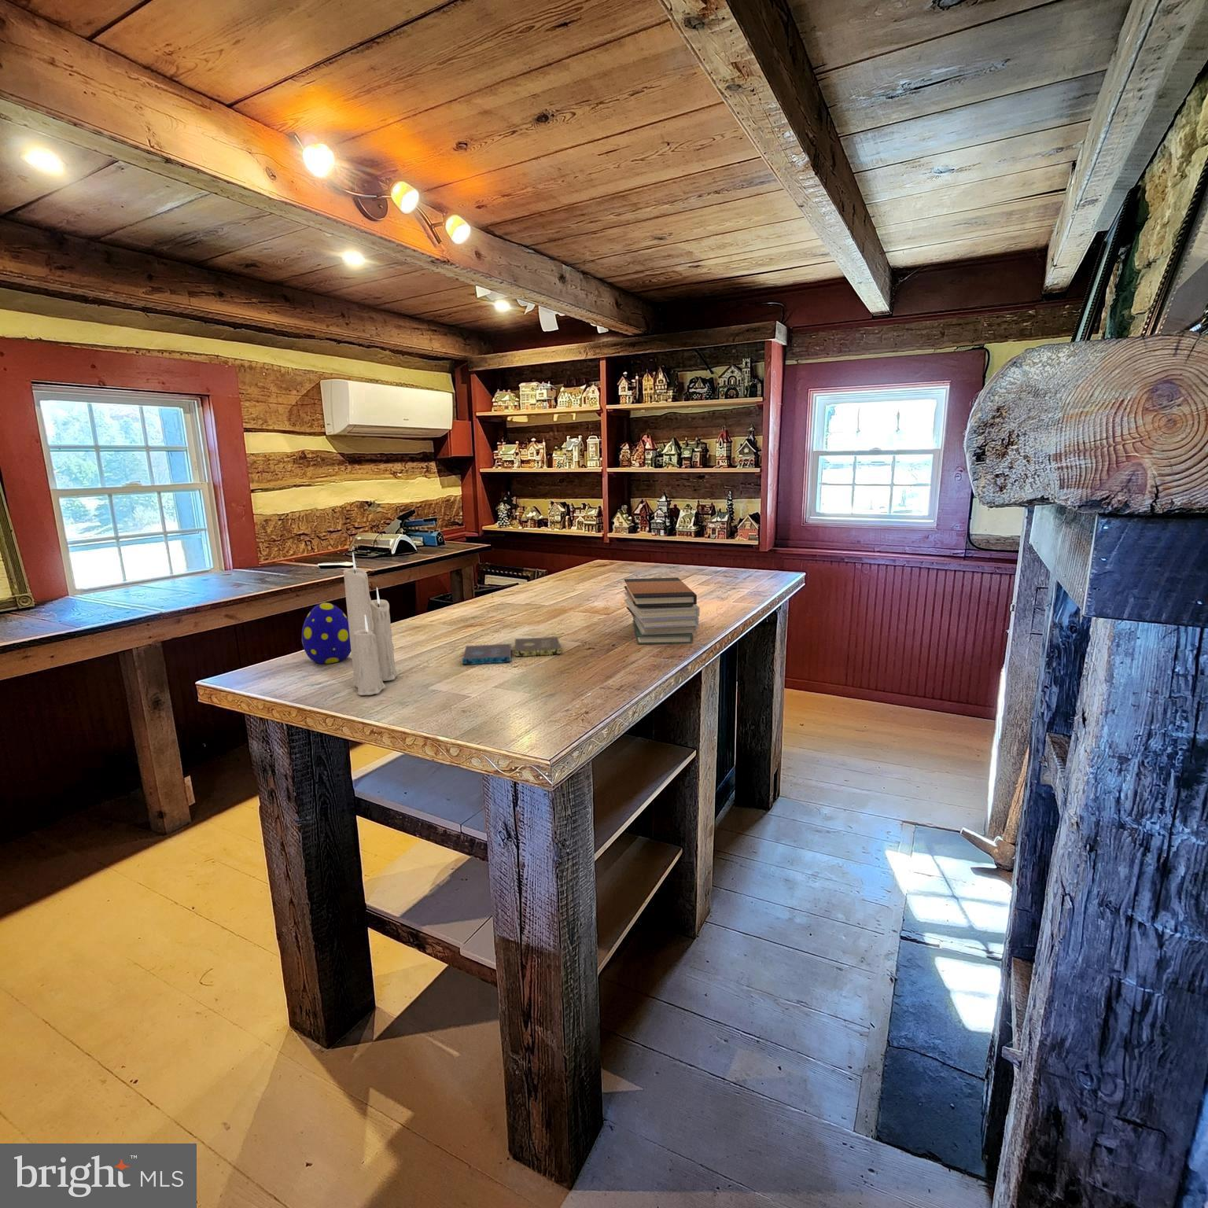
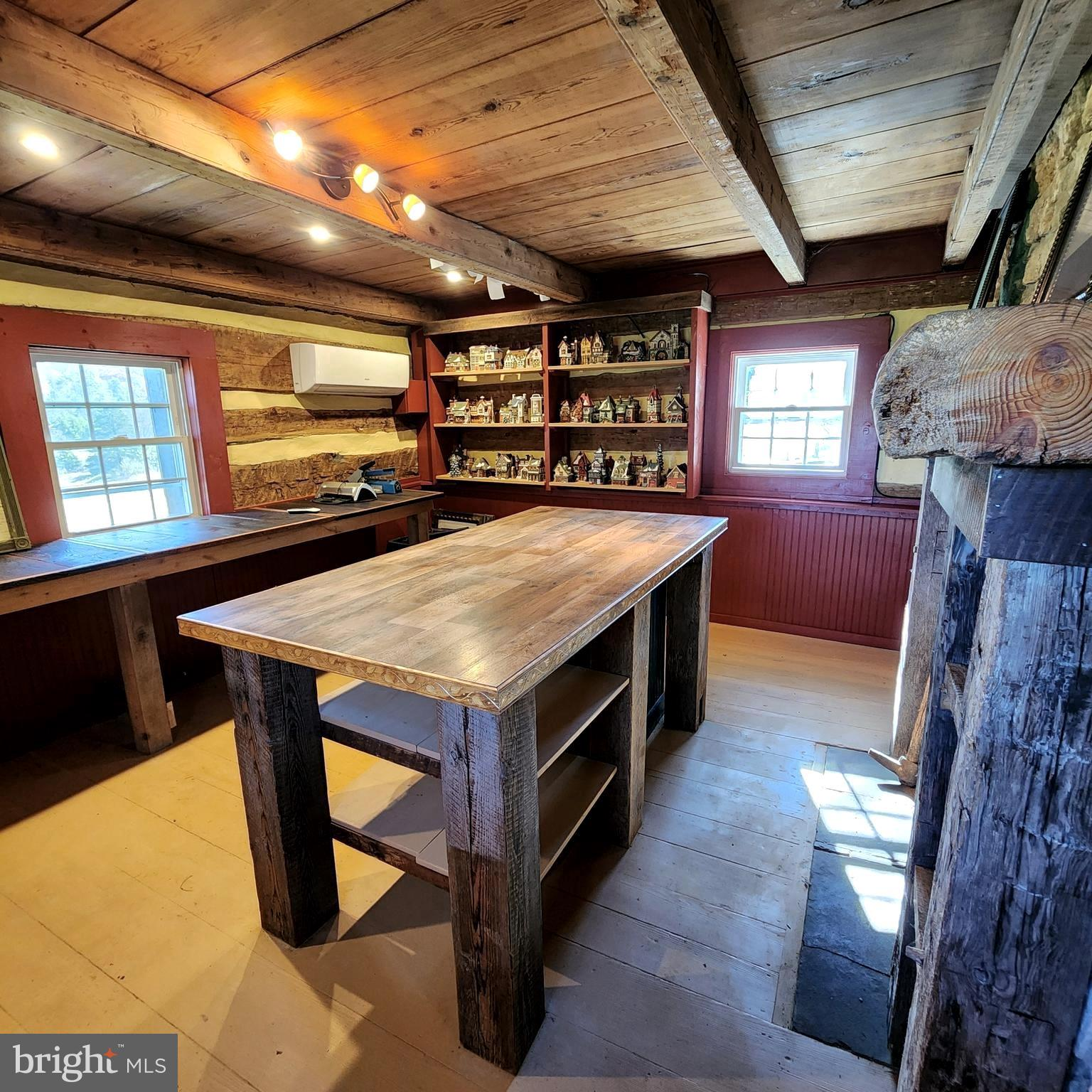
- music album box set [461,636,562,665]
- decorative egg [301,602,352,665]
- candle [342,552,398,696]
- book stack [624,576,700,645]
